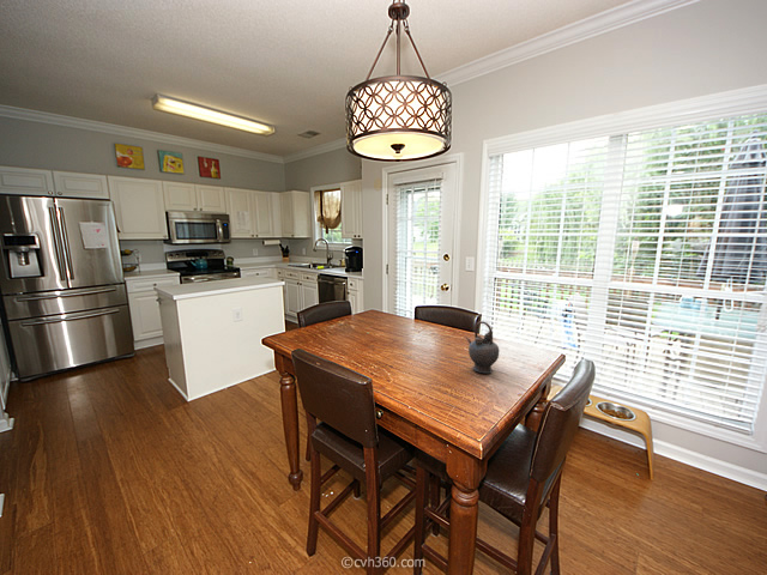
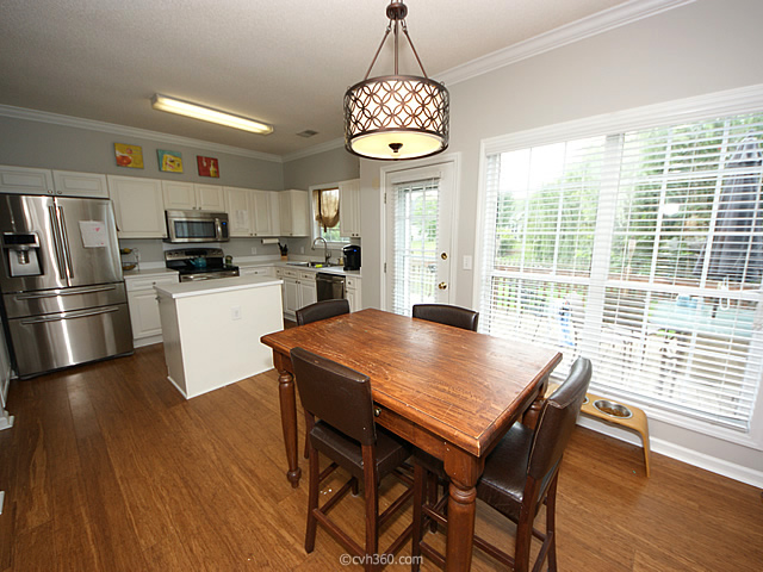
- teapot [465,320,501,374]
